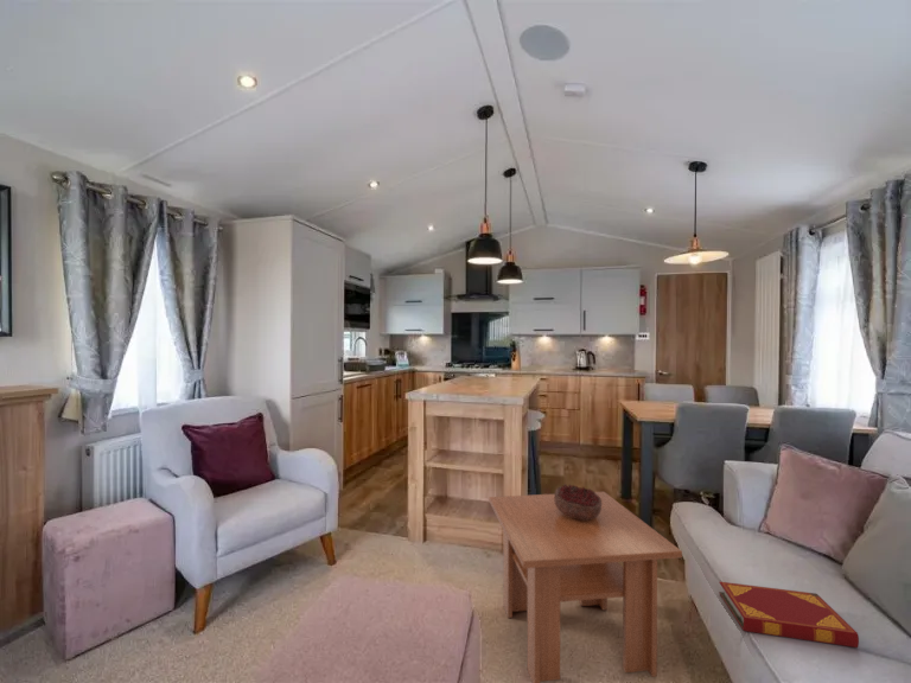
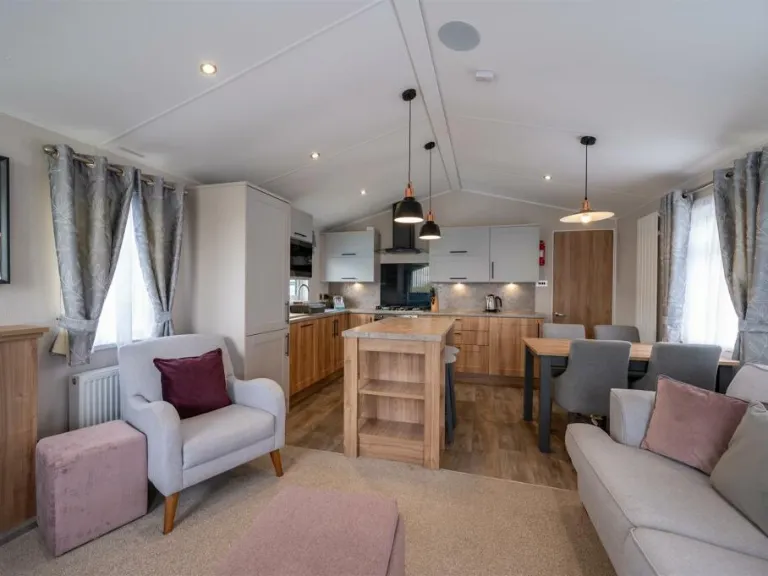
- coffee table [488,491,683,683]
- decorative bowl [554,483,601,521]
- hardback book [718,581,860,649]
